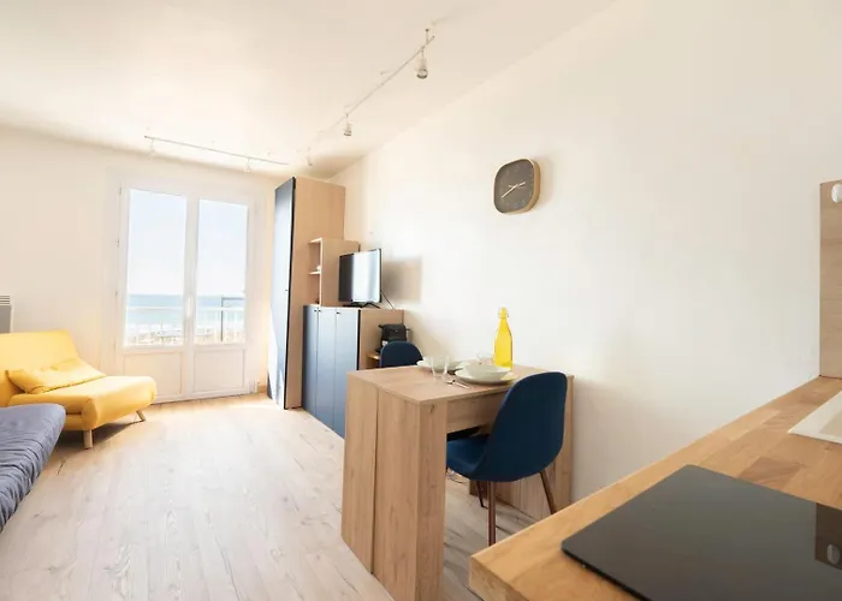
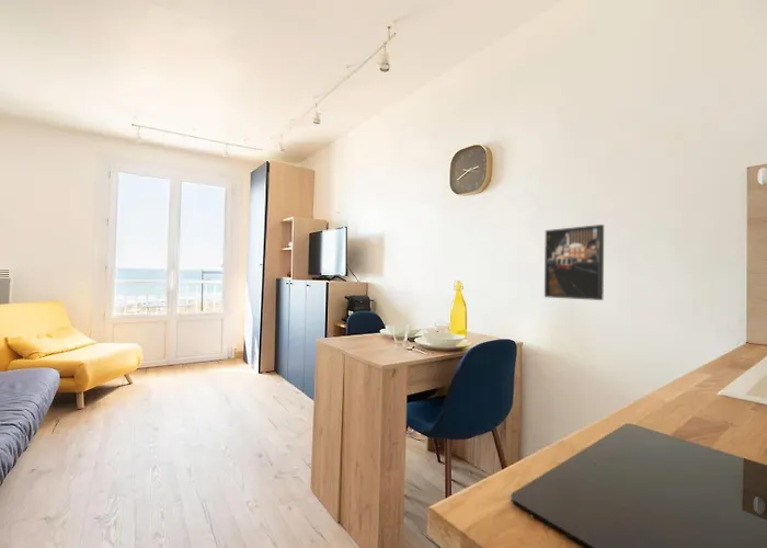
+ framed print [543,224,605,301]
